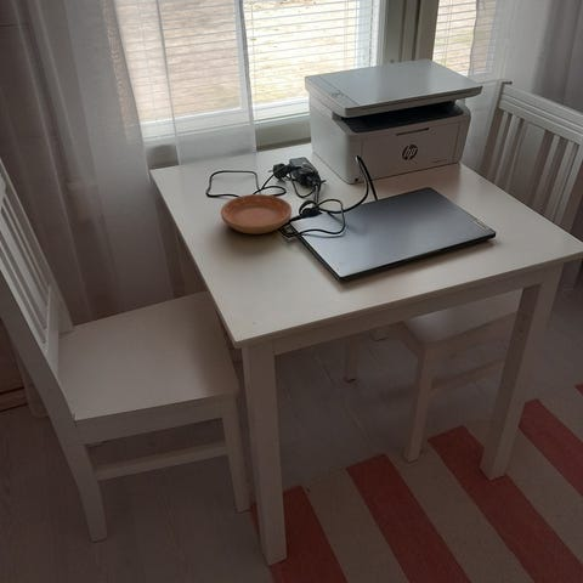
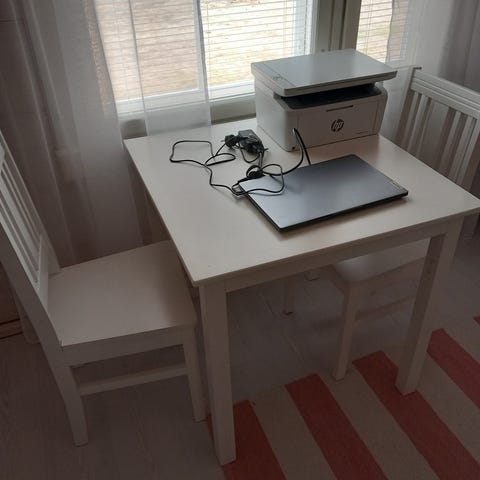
- saucer [220,193,293,236]
